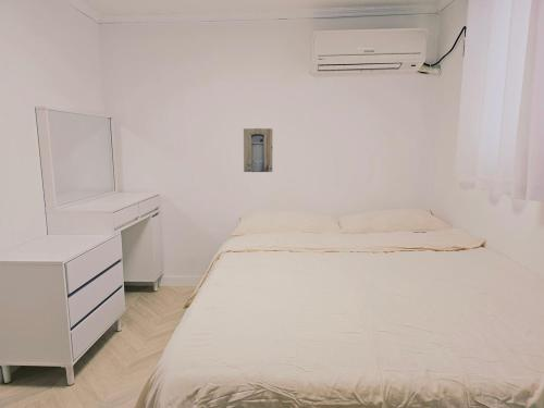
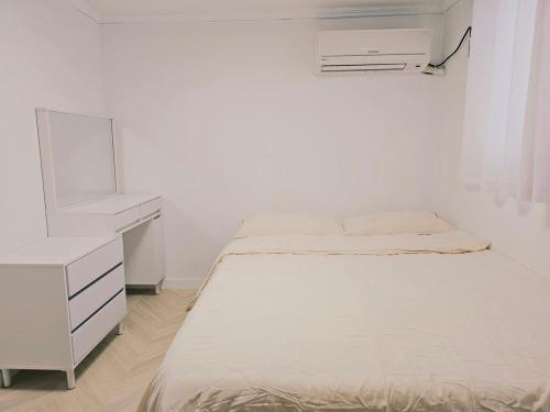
- wall art [243,127,273,173]
